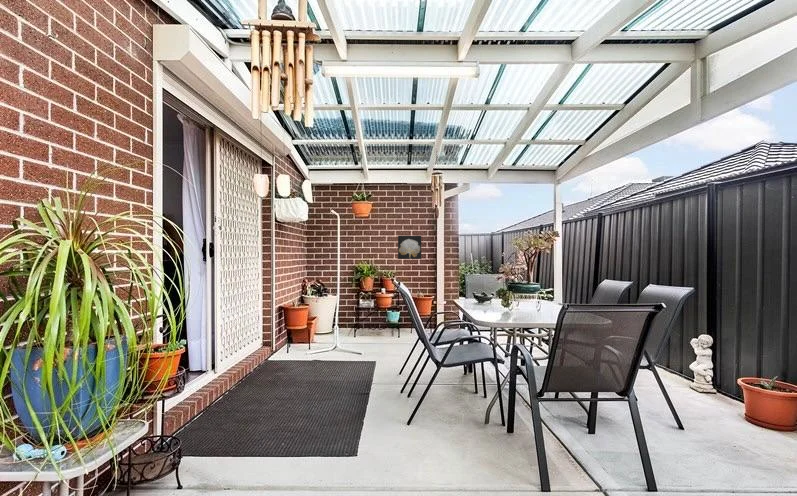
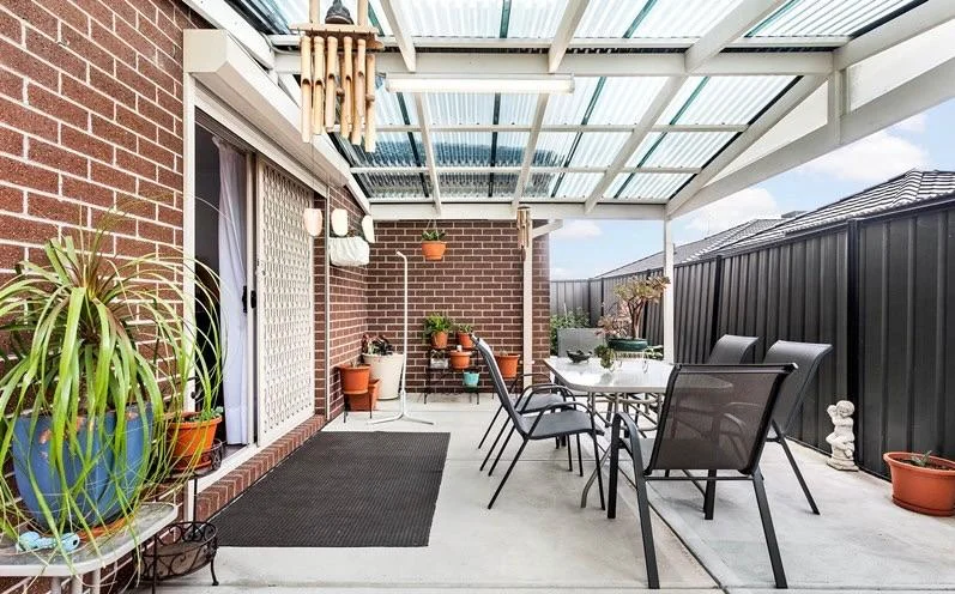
- wall art [397,235,422,260]
